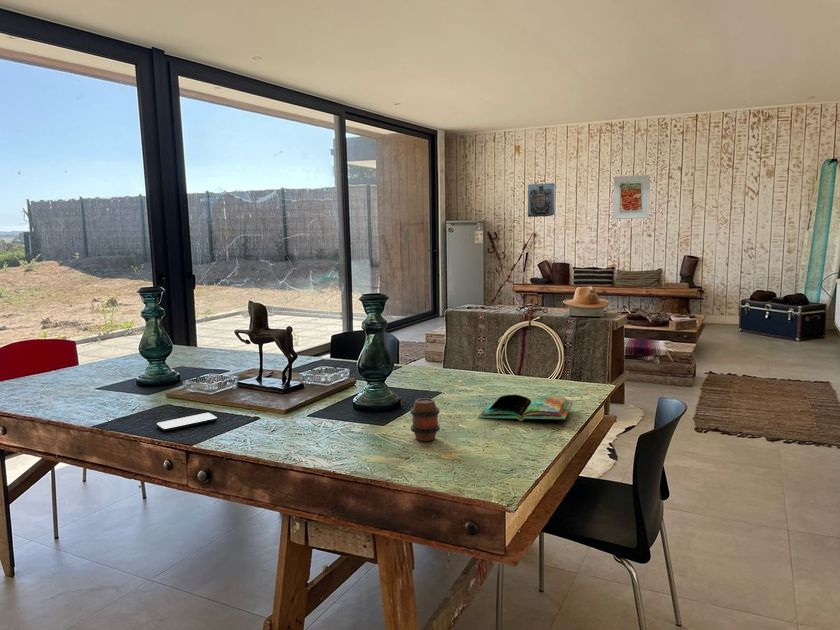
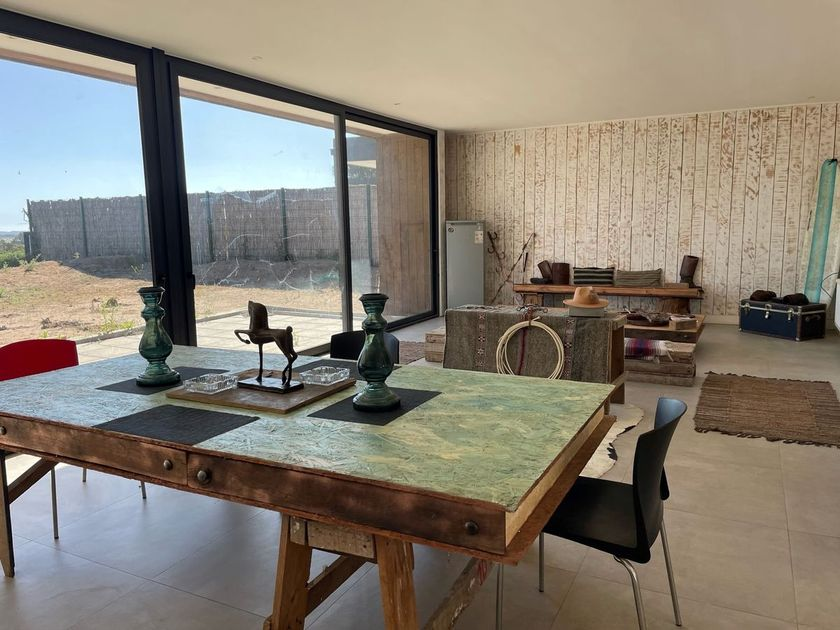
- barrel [409,397,441,442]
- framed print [612,174,651,220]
- book [477,393,574,422]
- smartphone [156,412,218,432]
- wall sculpture [527,182,556,218]
